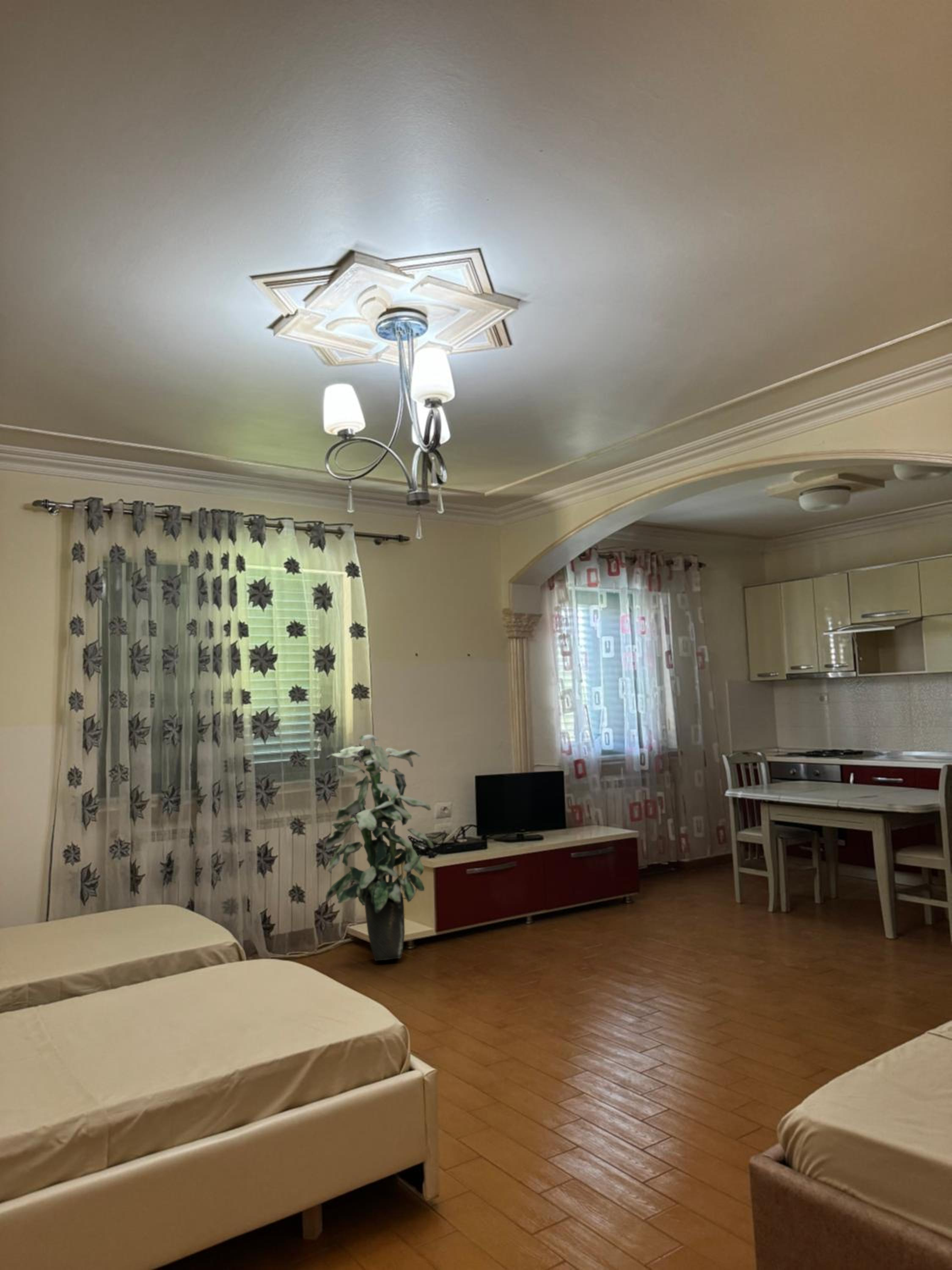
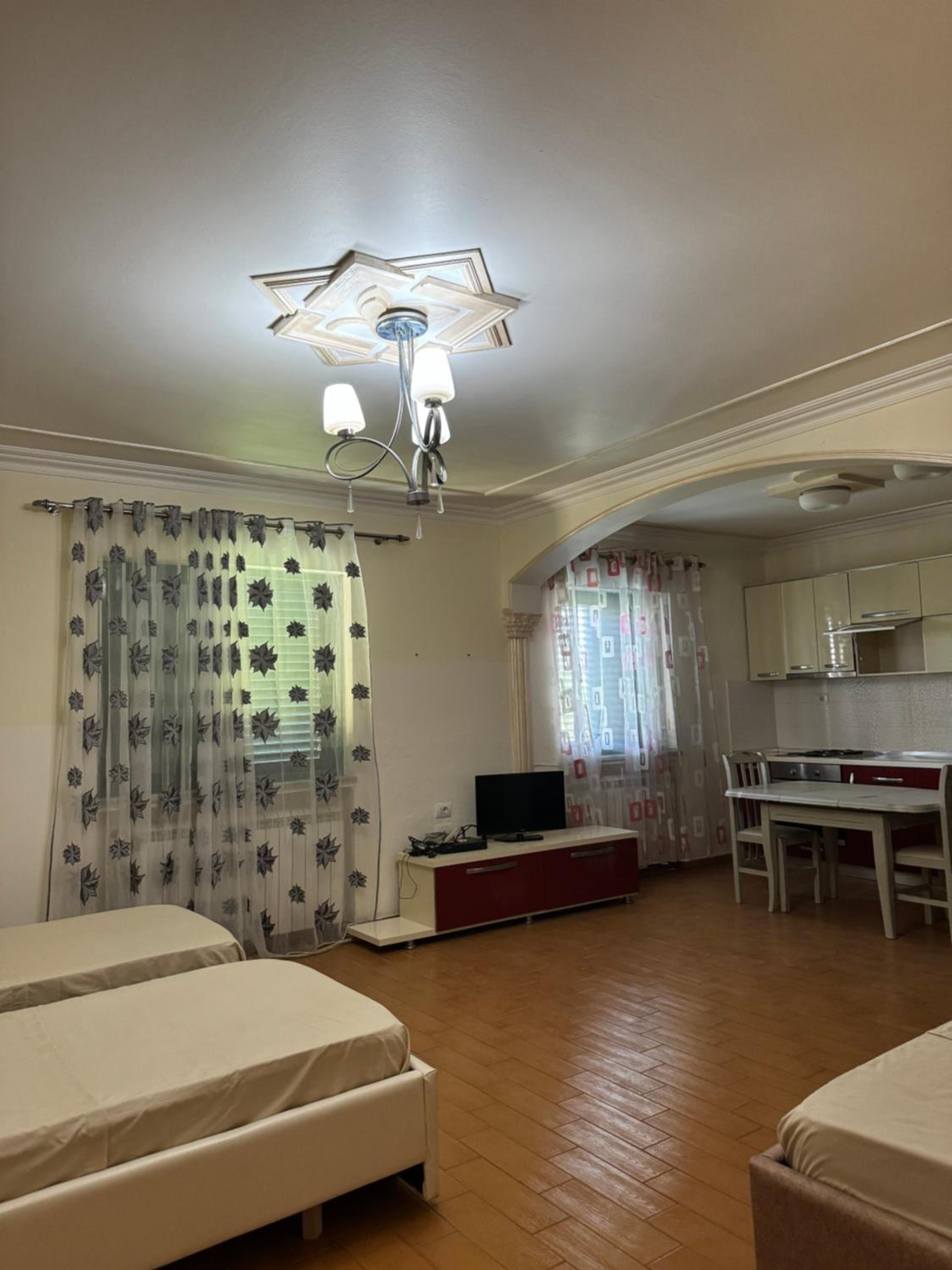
- indoor plant [325,734,434,961]
